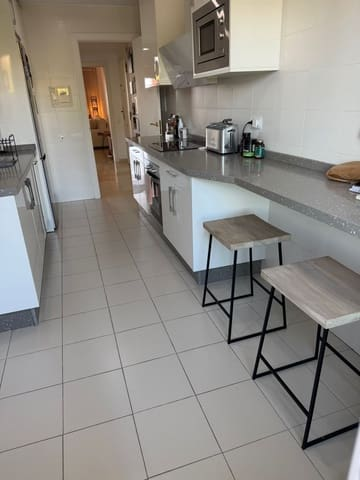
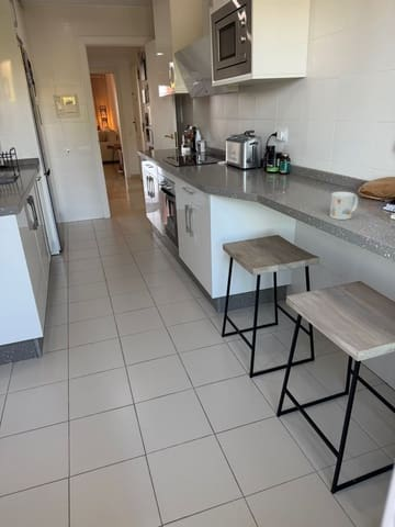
+ mug [329,191,359,221]
